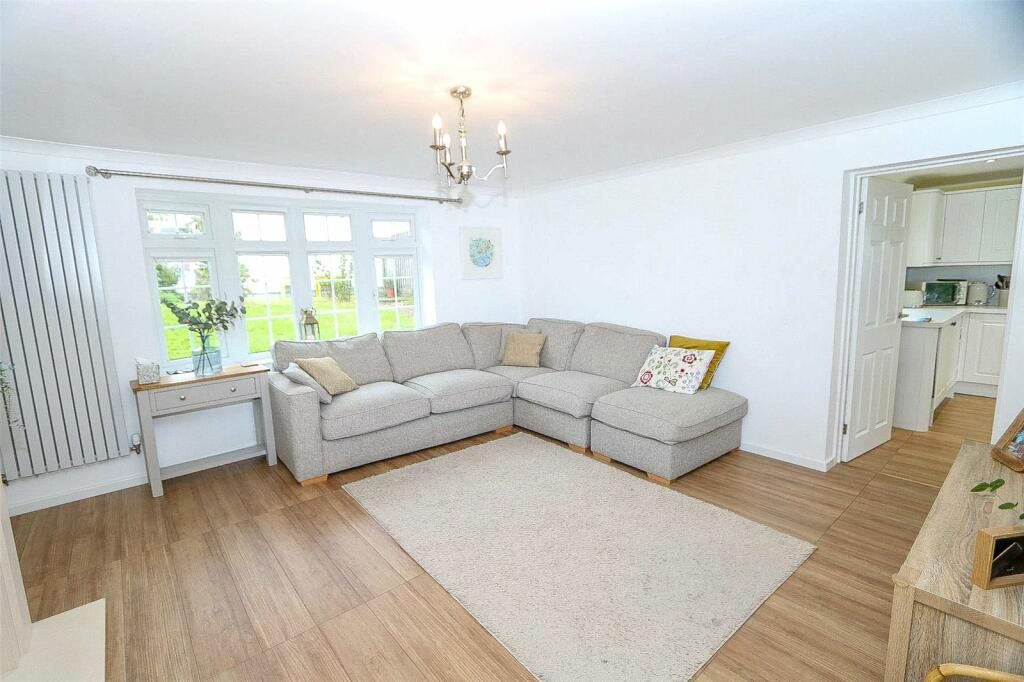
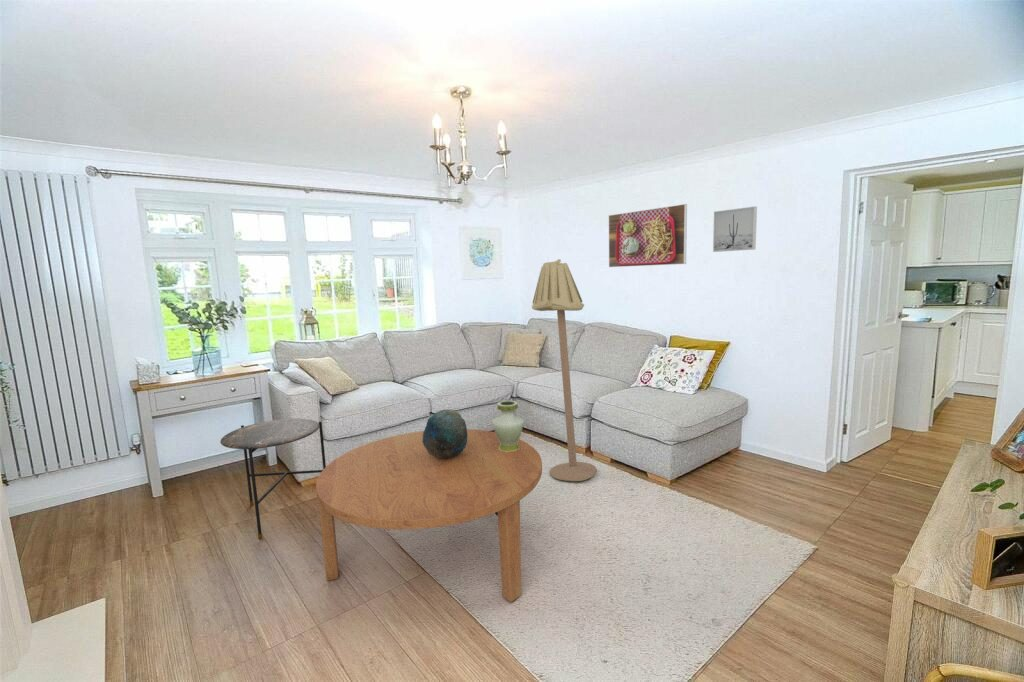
+ side table [219,417,327,541]
+ wall art [712,205,758,253]
+ floor lamp [531,258,598,482]
+ decorative bowl [422,409,468,458]
+ vase [491,400,525,452]
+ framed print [608,203,688,268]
+ coffee table [315,428,543,603]
